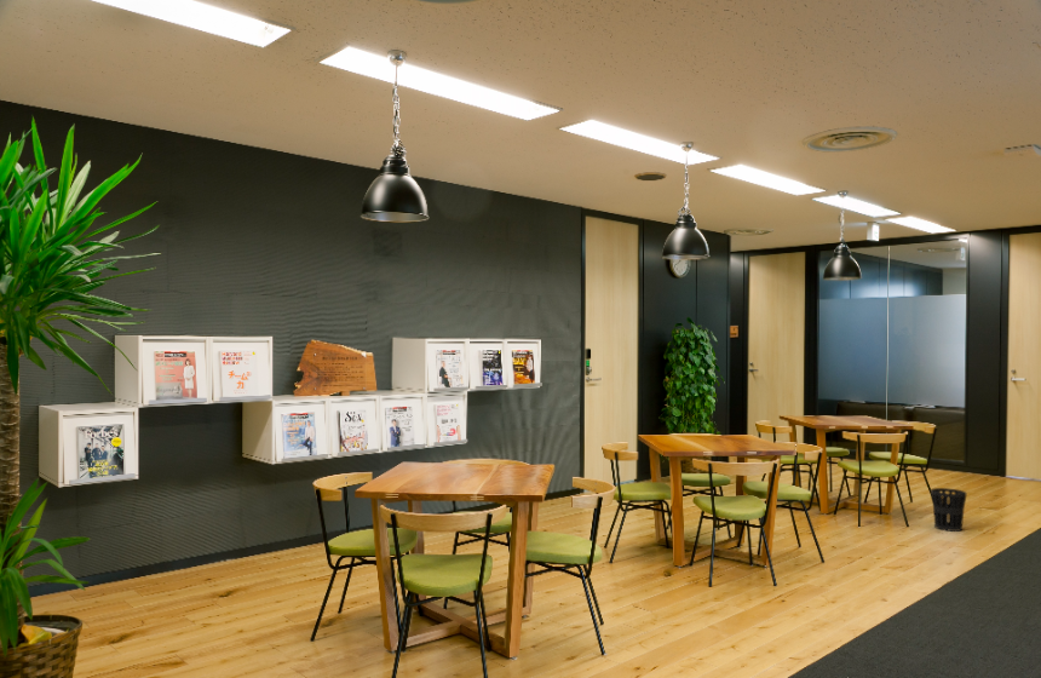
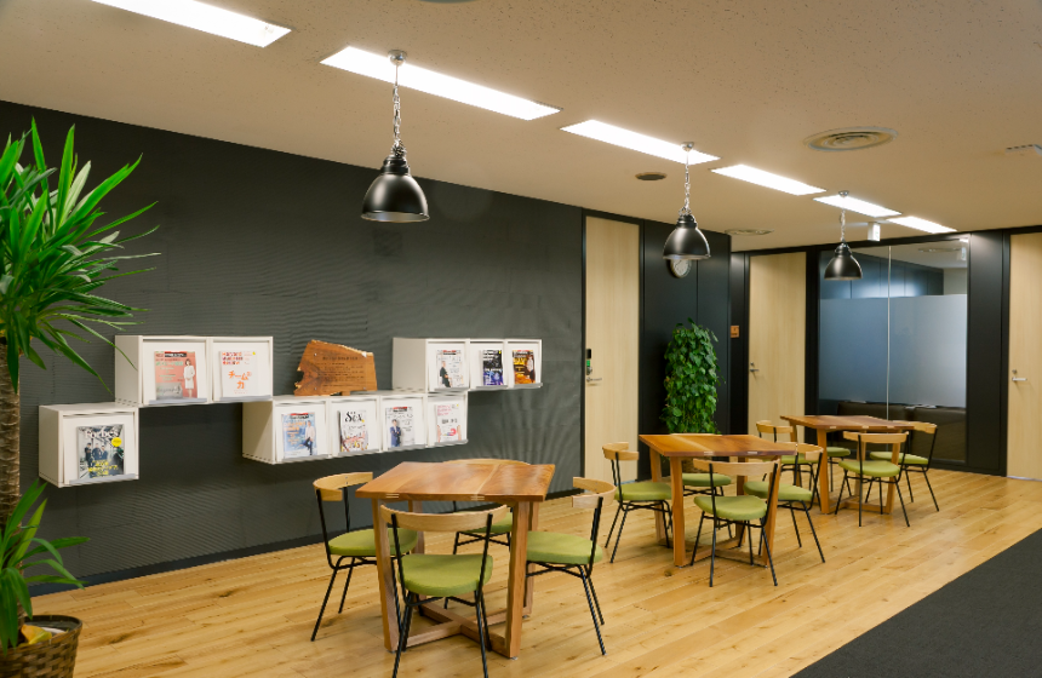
- wastebasket [930,487,967,533]
